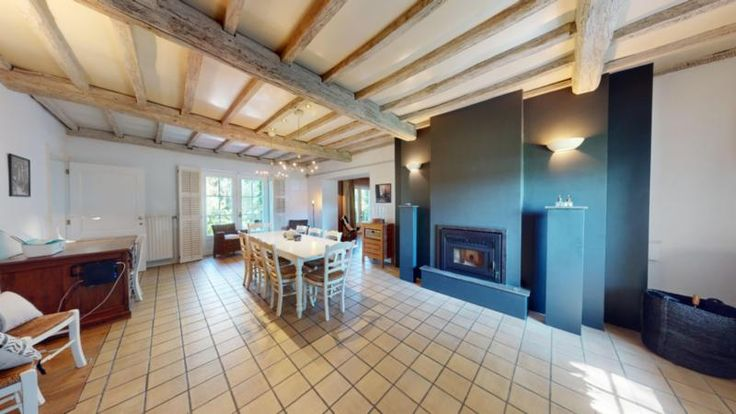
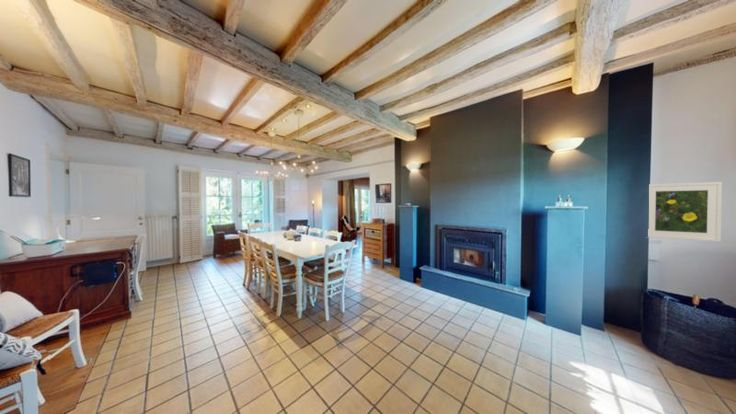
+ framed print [647,181,723,243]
